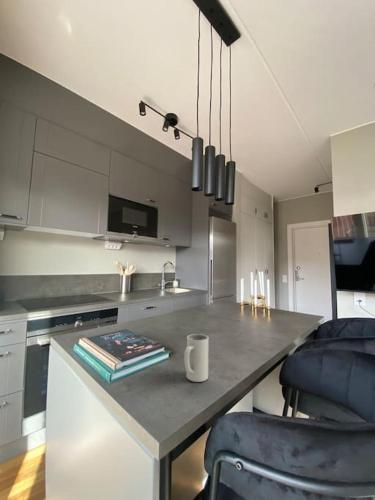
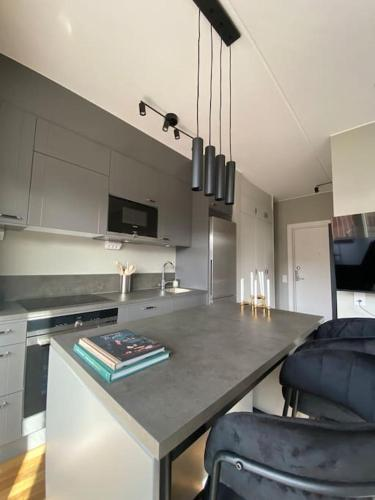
- mug [183,333,209,383]
